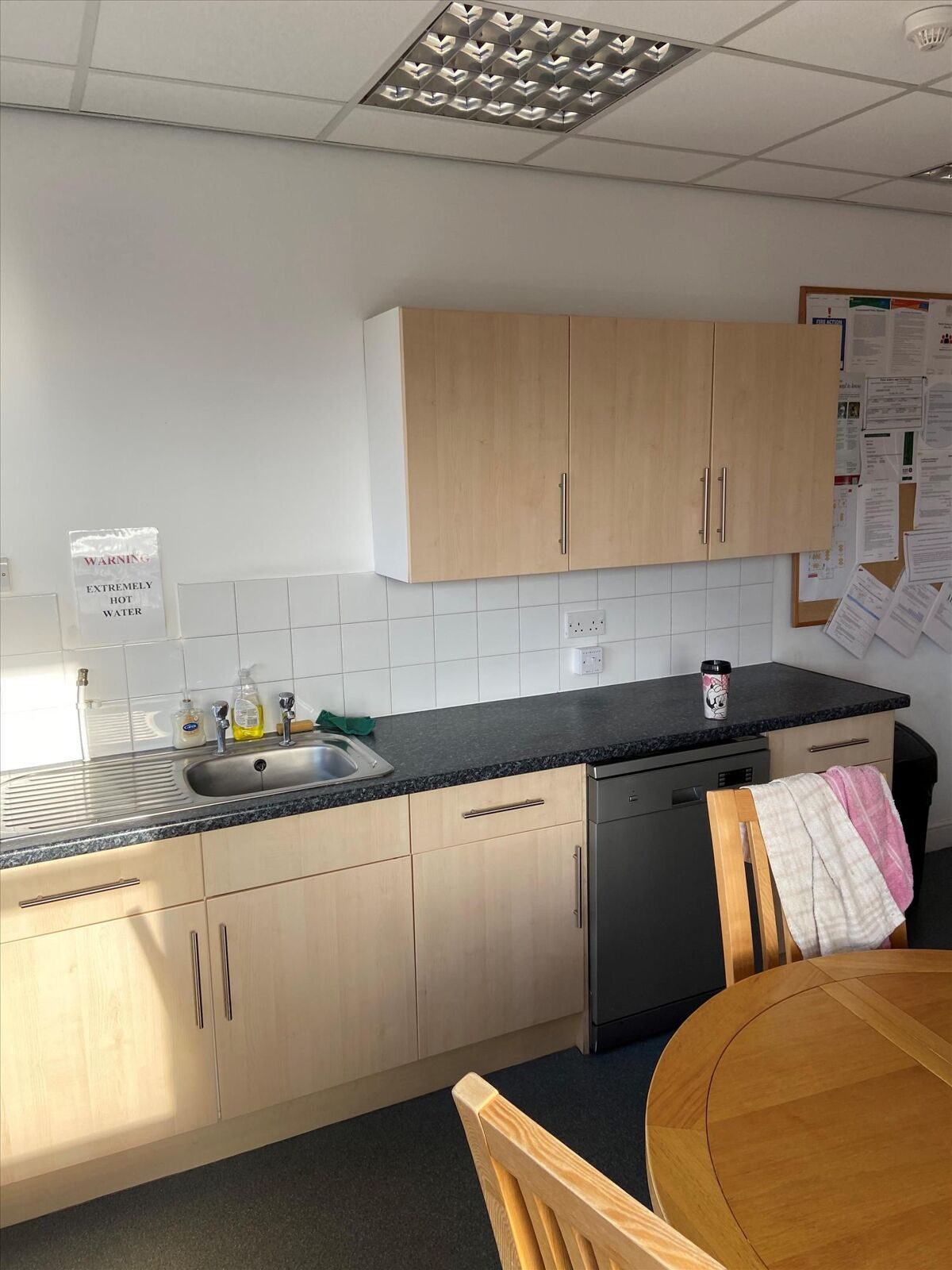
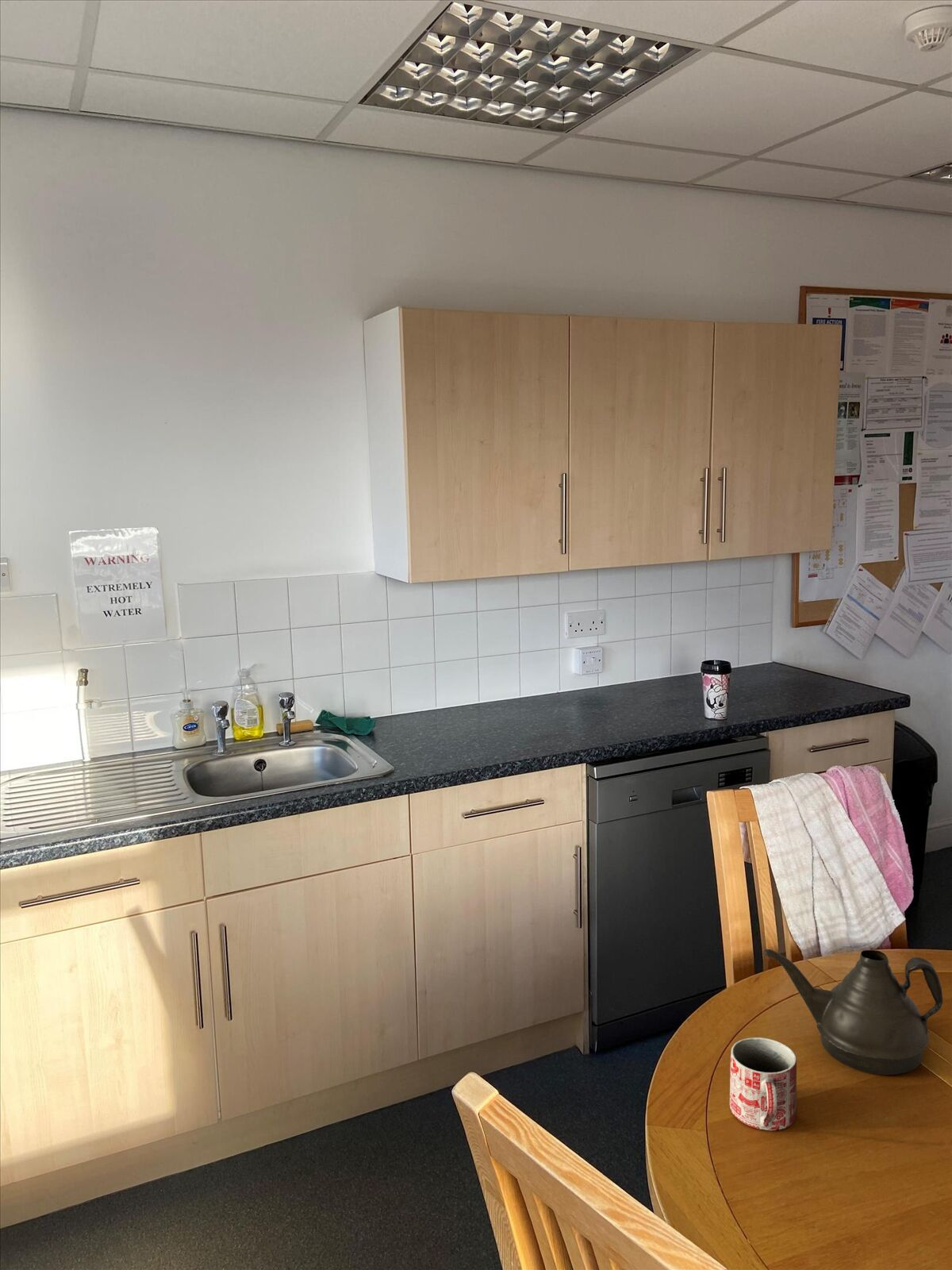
+ teapot [763,949,943,1076]
+ mug [729,1037,797,1131]
